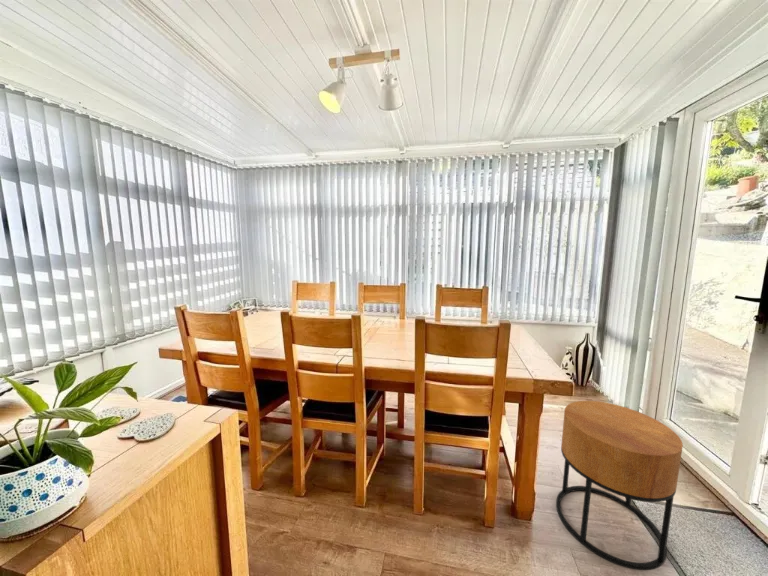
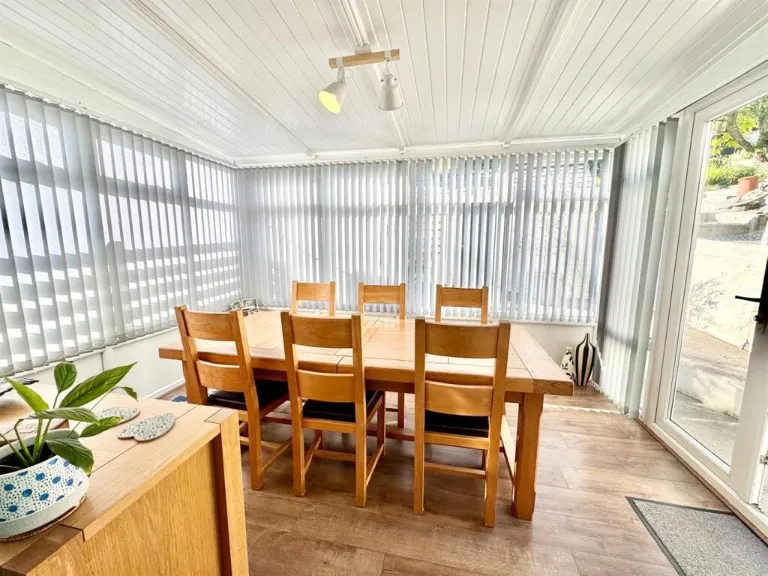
- side table [555,400,684,571]
